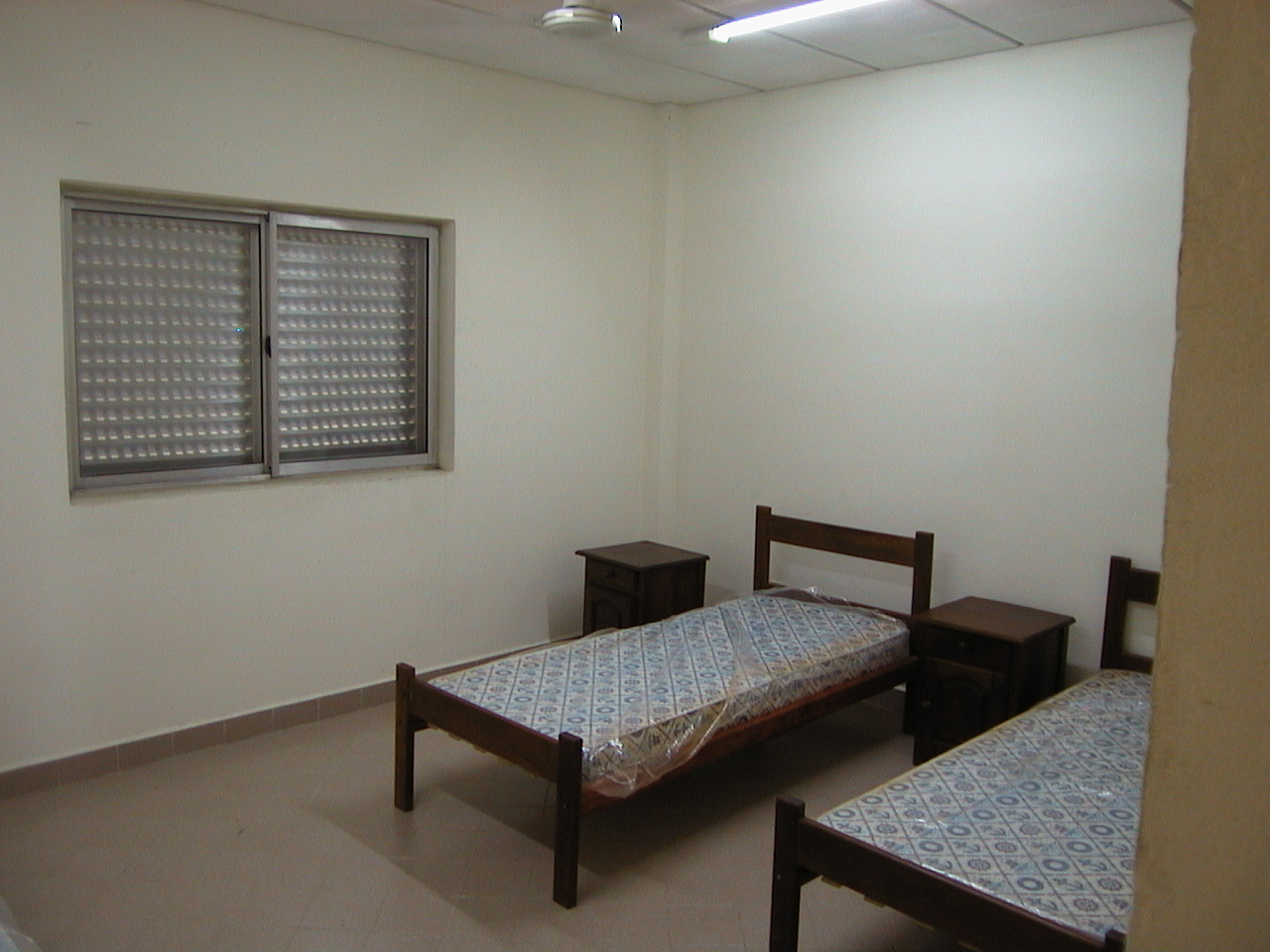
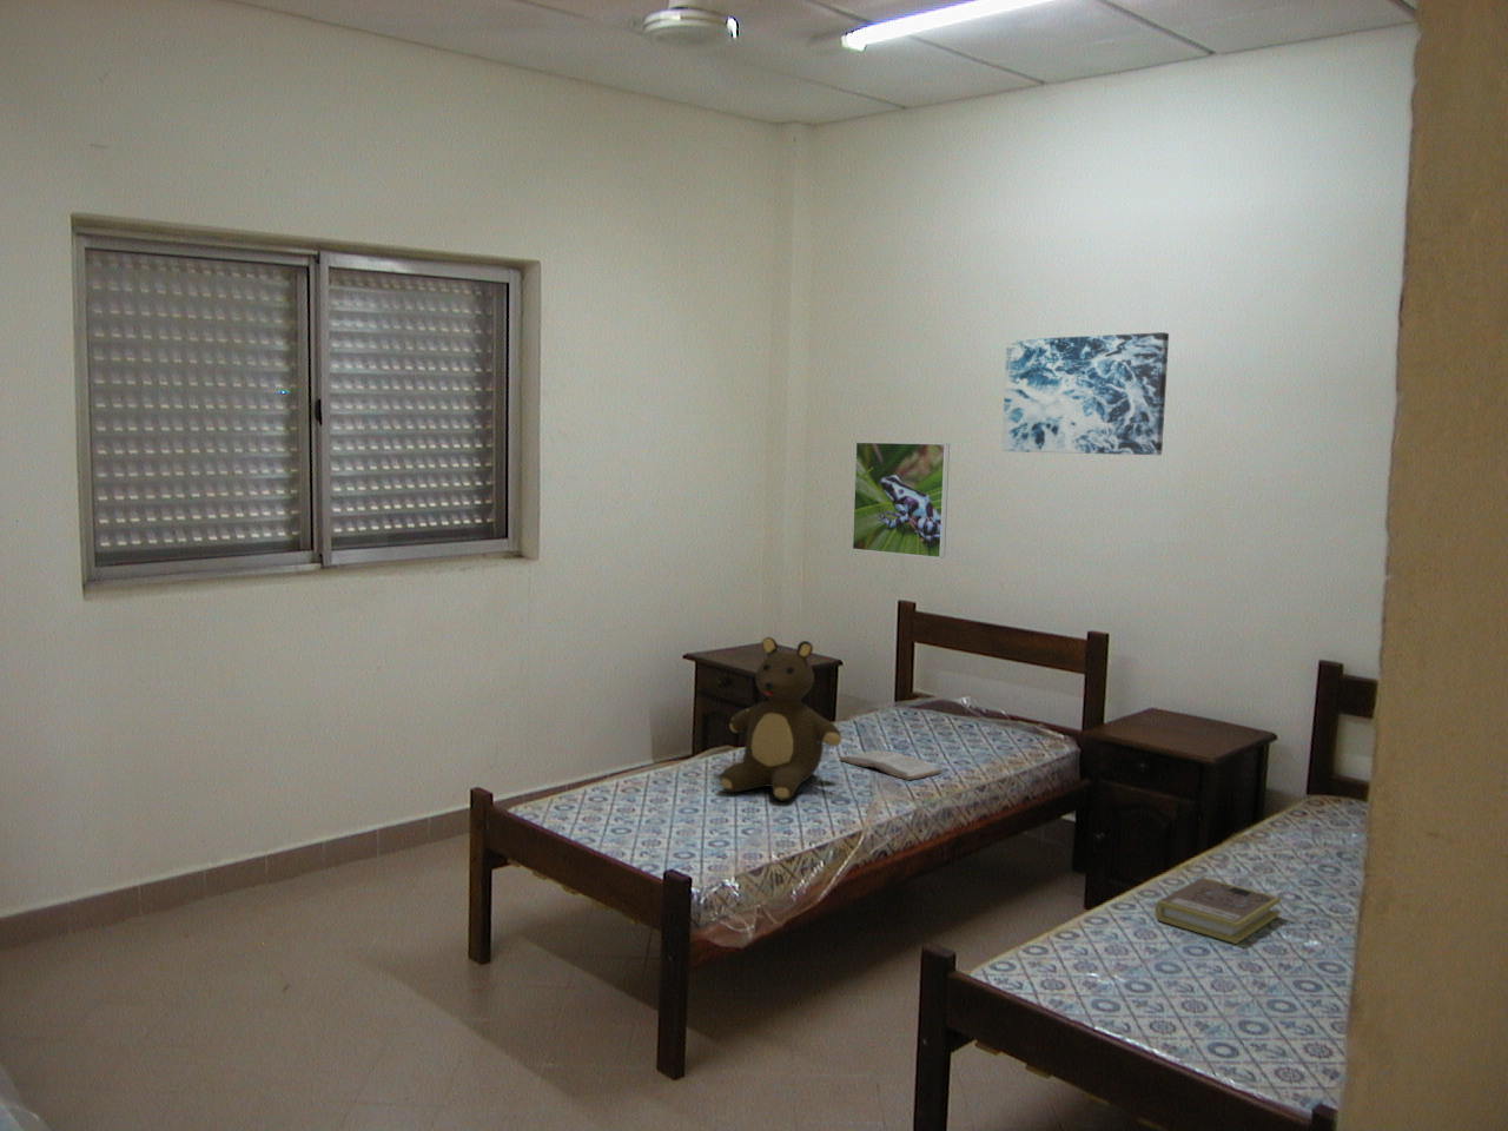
+ teddy bear [718,636,842,802]
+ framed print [850,441,951,560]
+ book [1154,876,1282,944]
+ book [838,750,943,781]
+ wall art [1000,331,1170,456]
